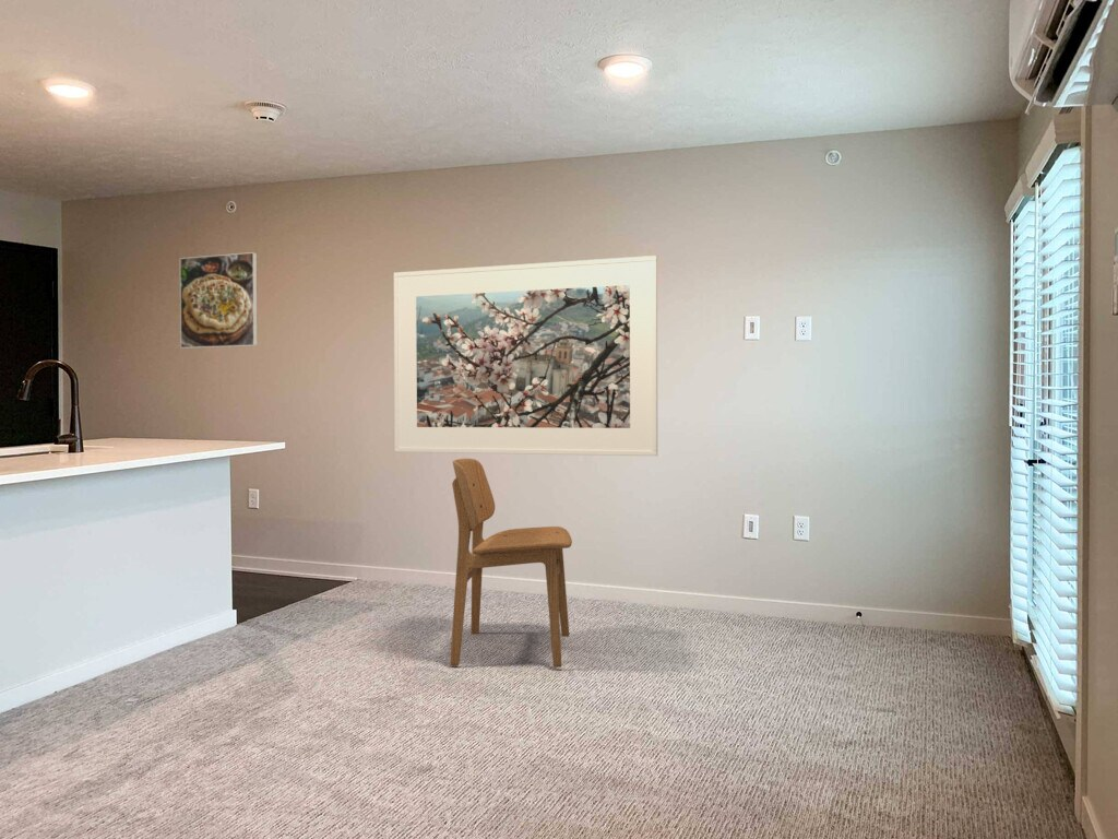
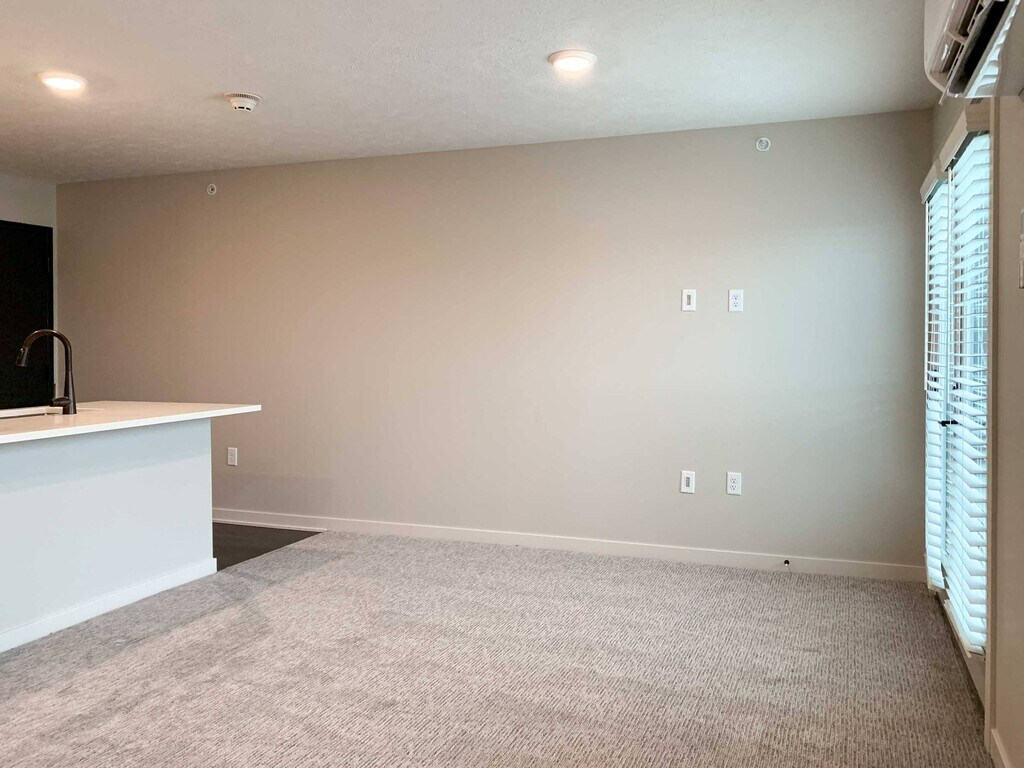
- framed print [393,255,658,457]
- dining chair [449,458,573,669]
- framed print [179,251,259,350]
